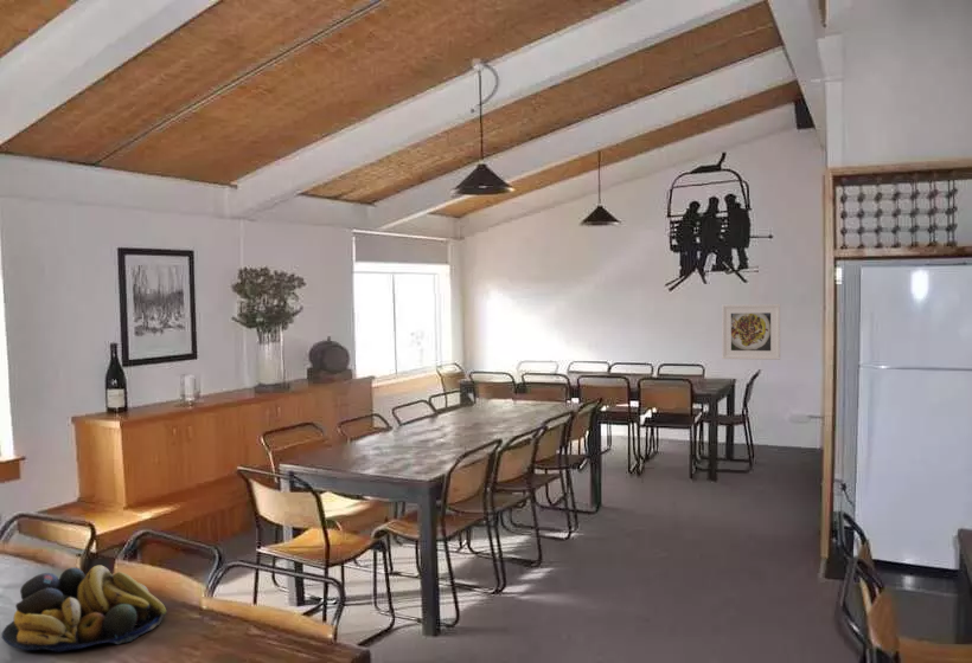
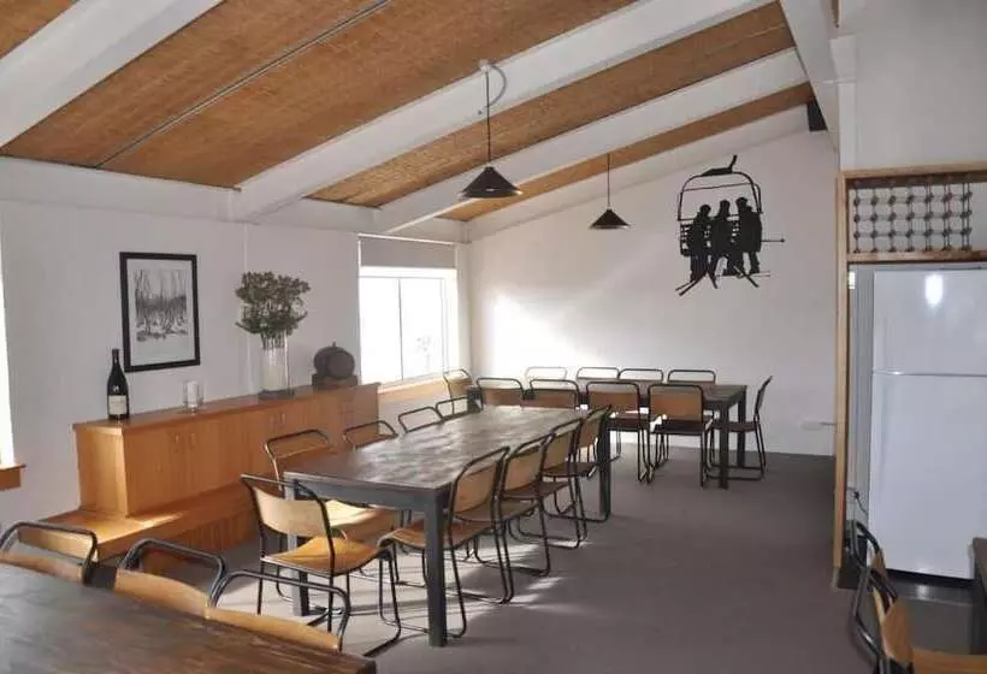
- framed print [721,303,781,361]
- fruit bowl [1,564,167,652]
